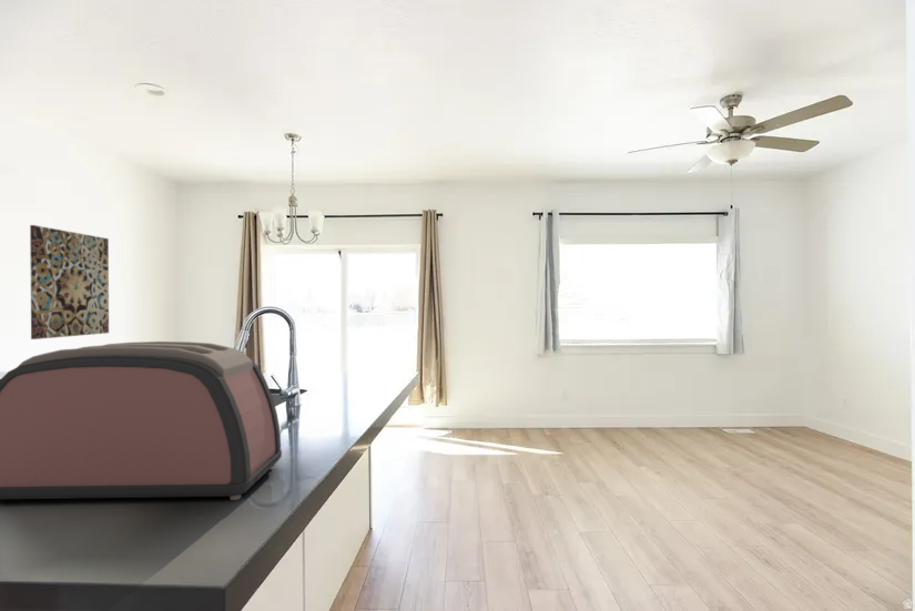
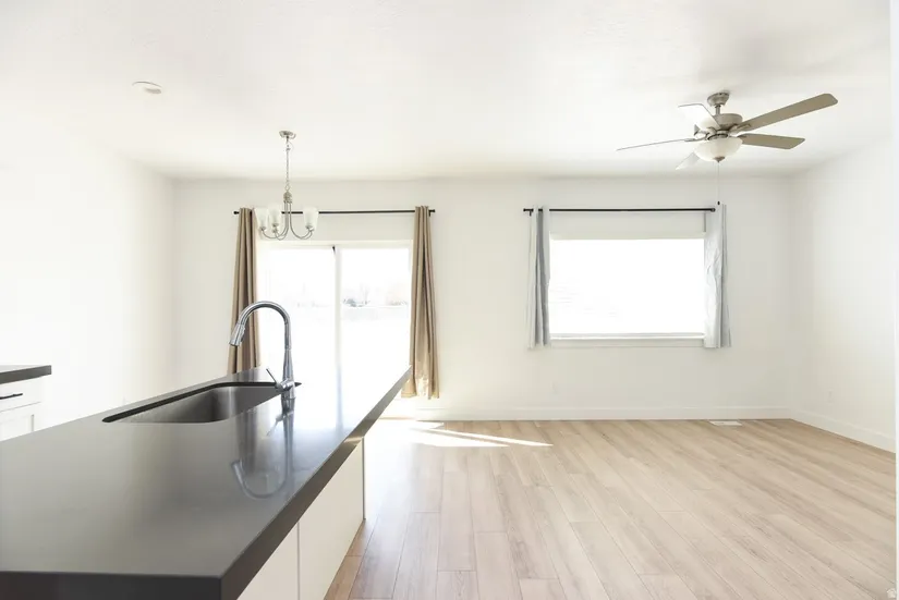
- toaster [0,340,283,501]
- wall art [29,224,110,340]
